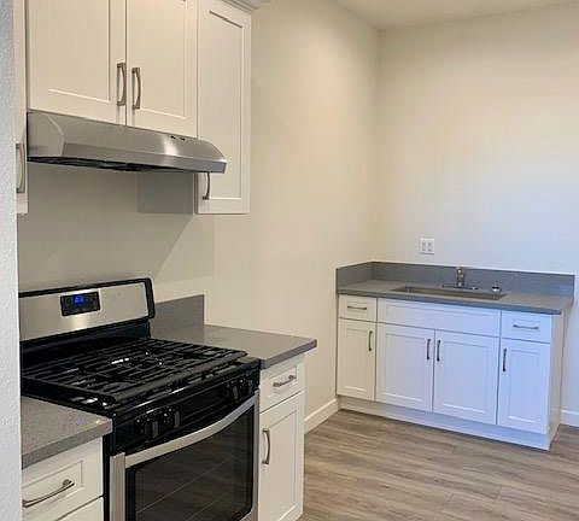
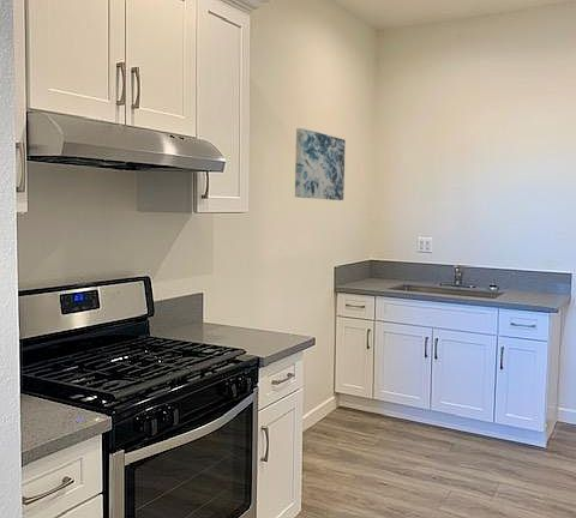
+ wall art [294,127,347,201]
